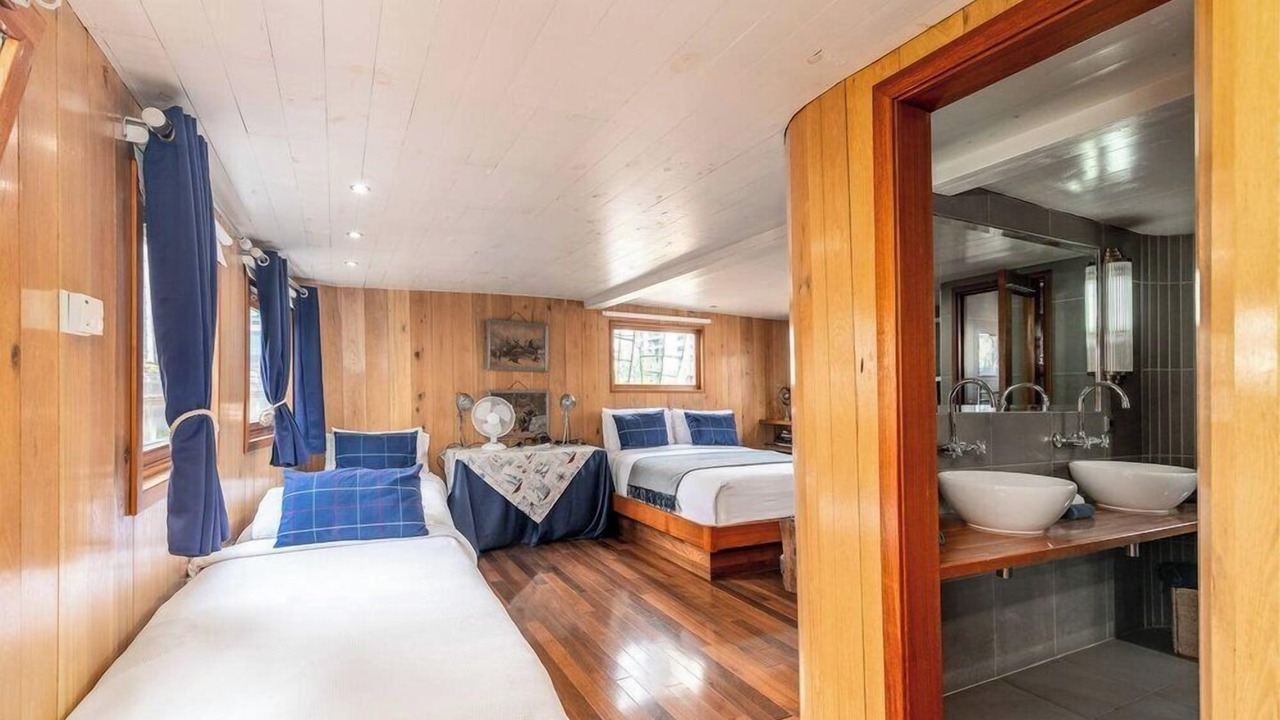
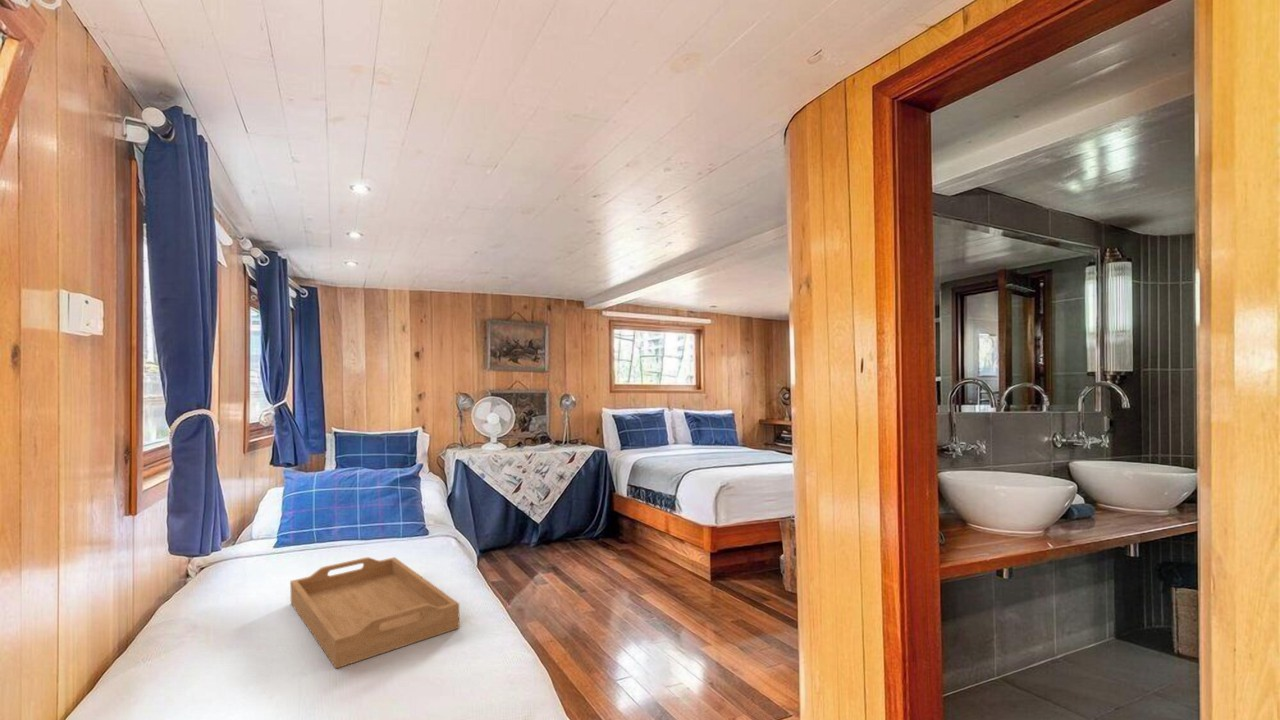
+ serving tray [289,556,461,669]
